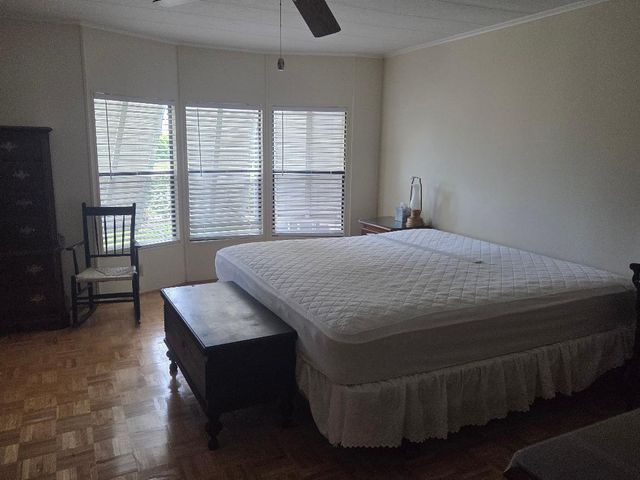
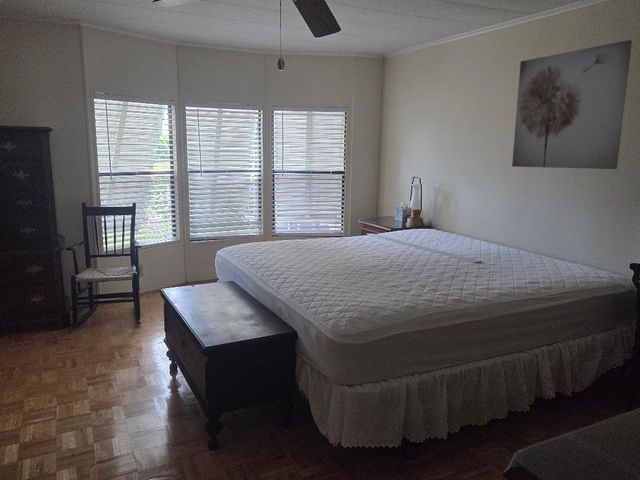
+ wall art [511,39,633,170]
